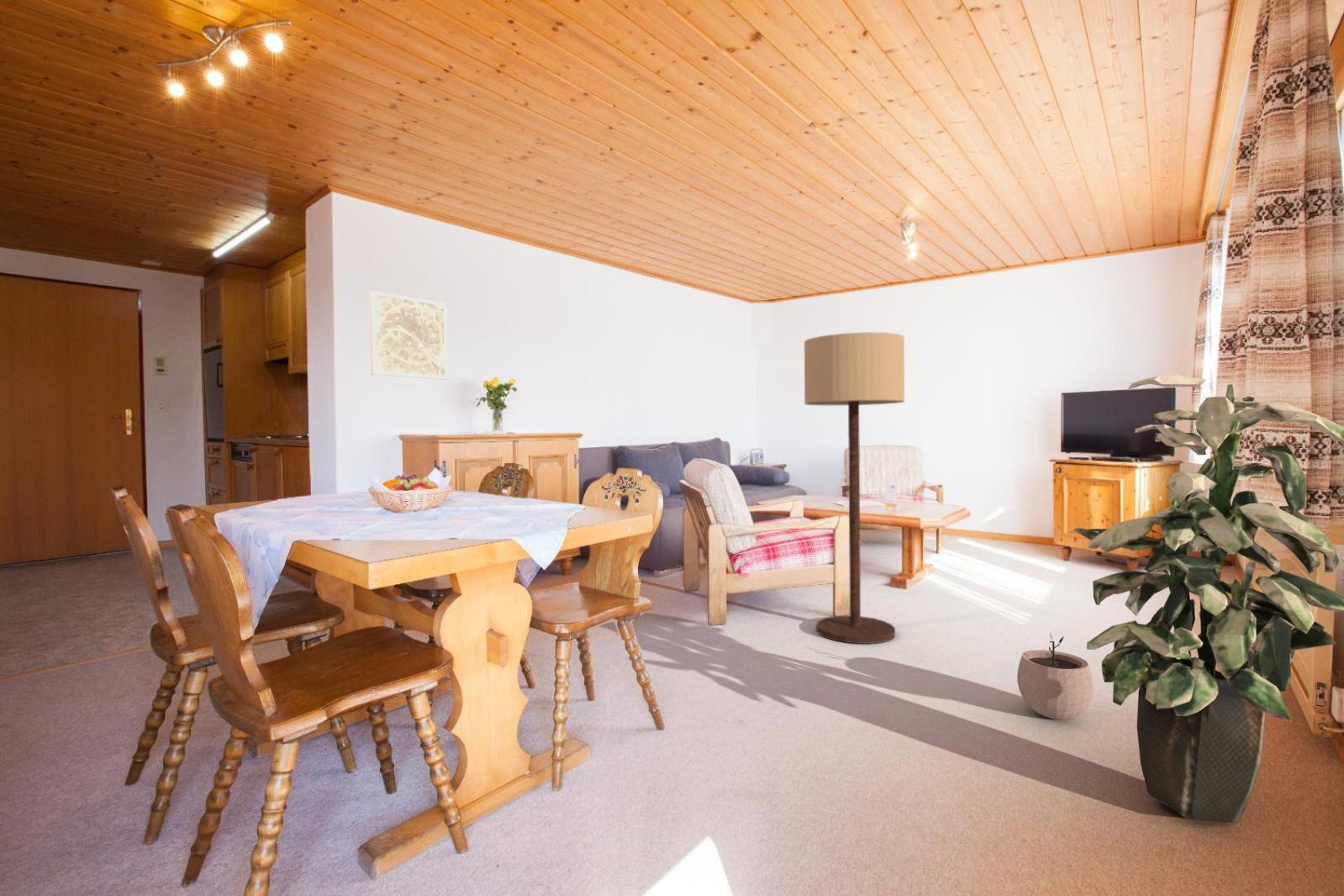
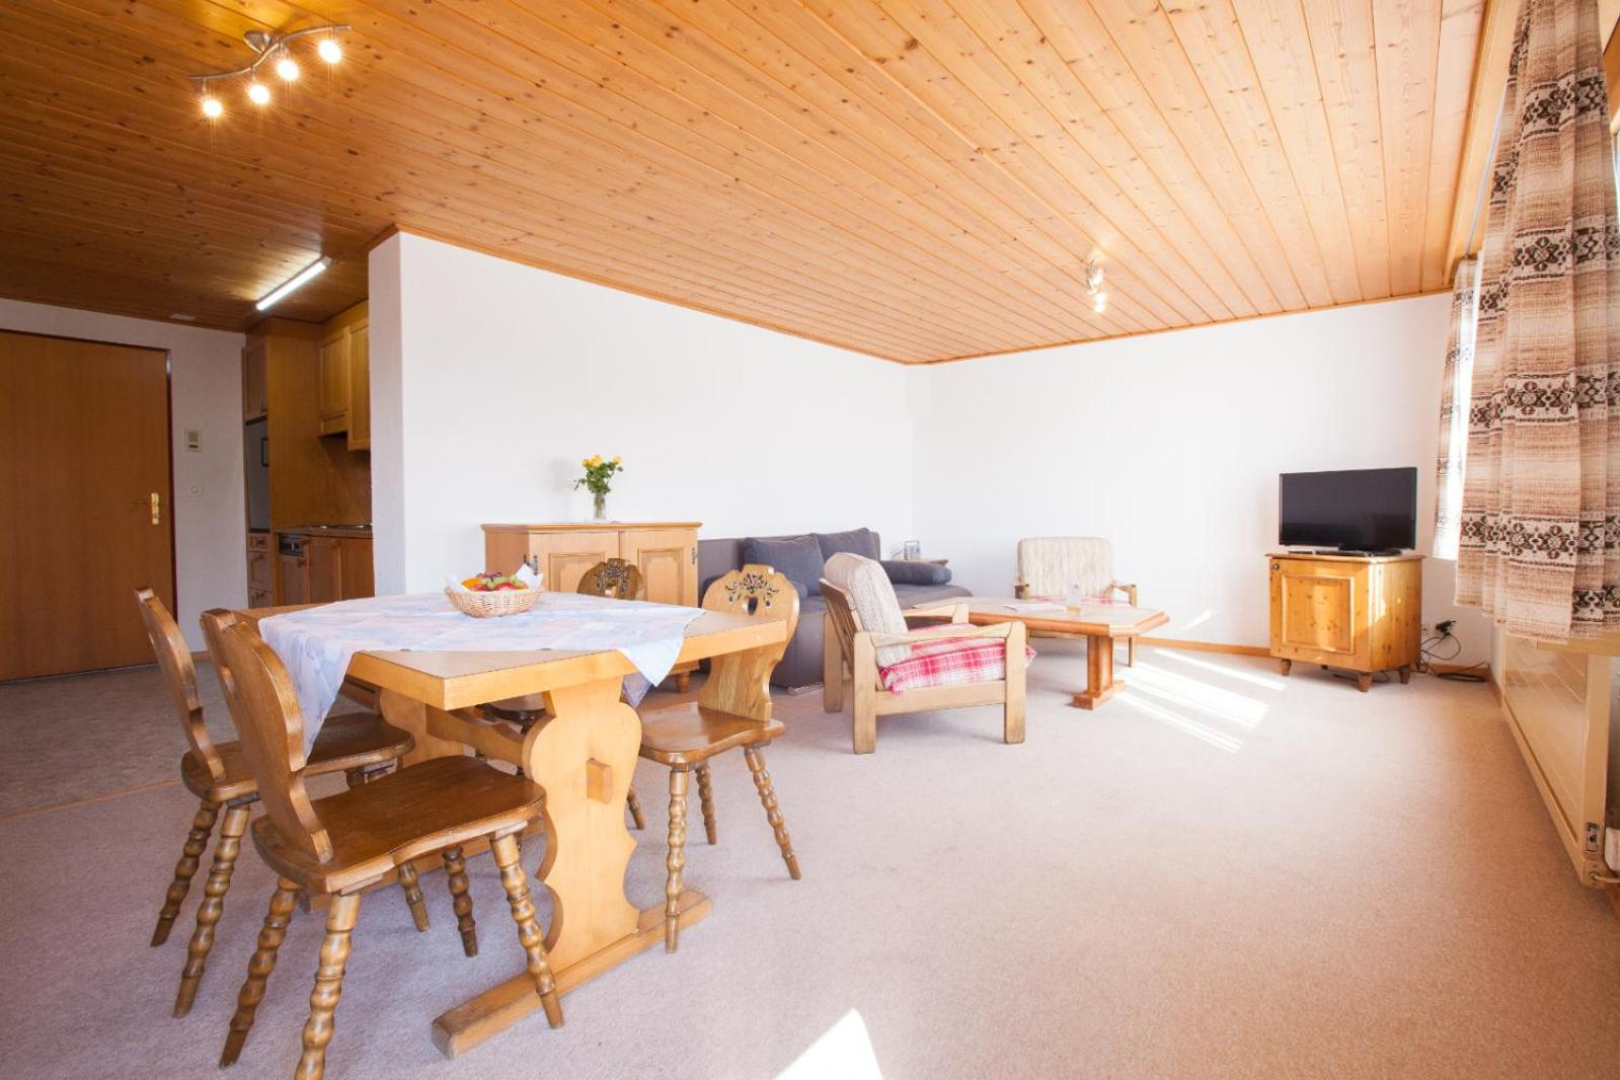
- plant pot [1016,632,1094,720]
- indoor plant [1073,374,1344,825]
- wall art [368,290,449,380]
- floor lamp [804,332,905,645]
